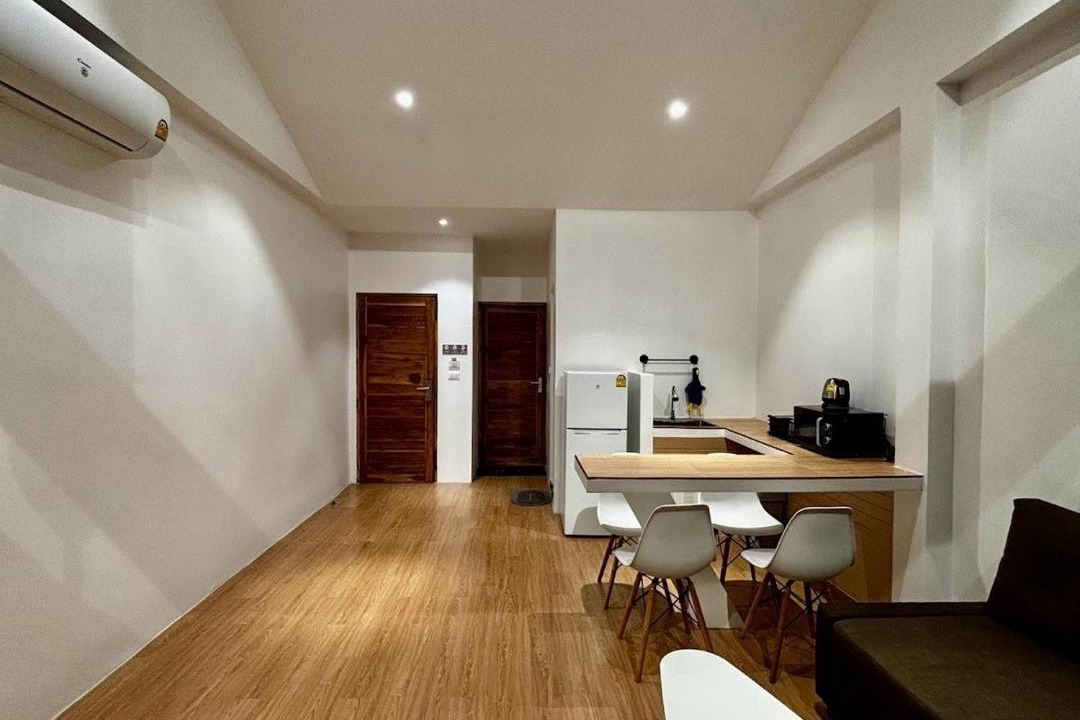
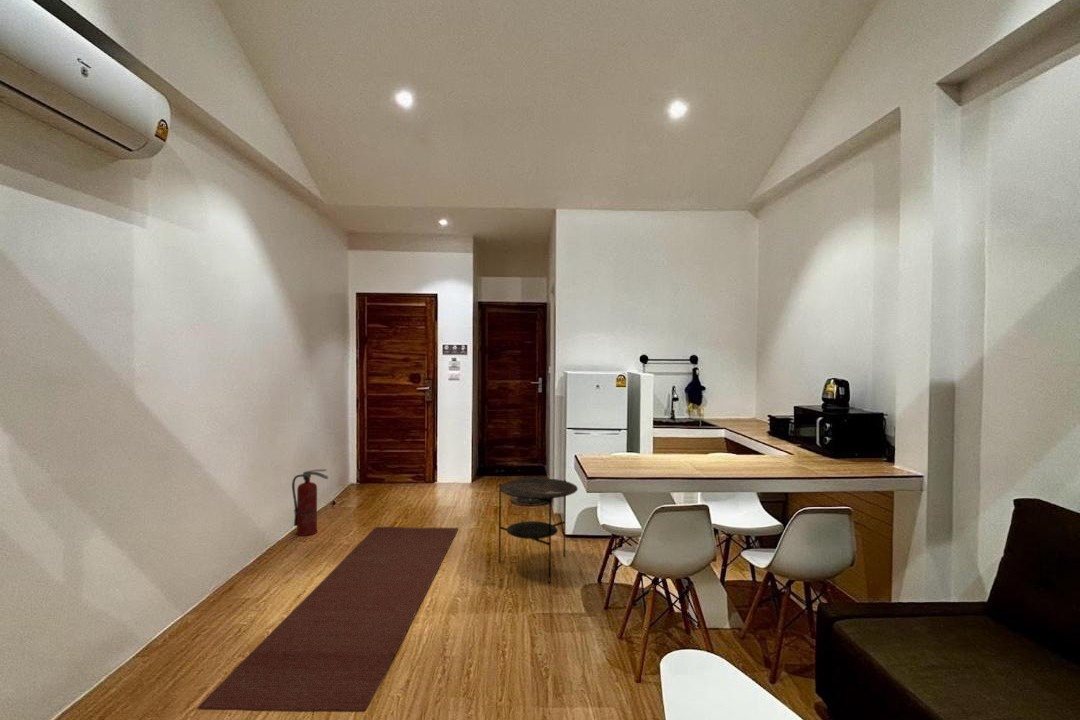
+ rug [197,526,459,713]
+ side table [498,477,579,584]
+ fire extinguisher [291,468,329,537]
